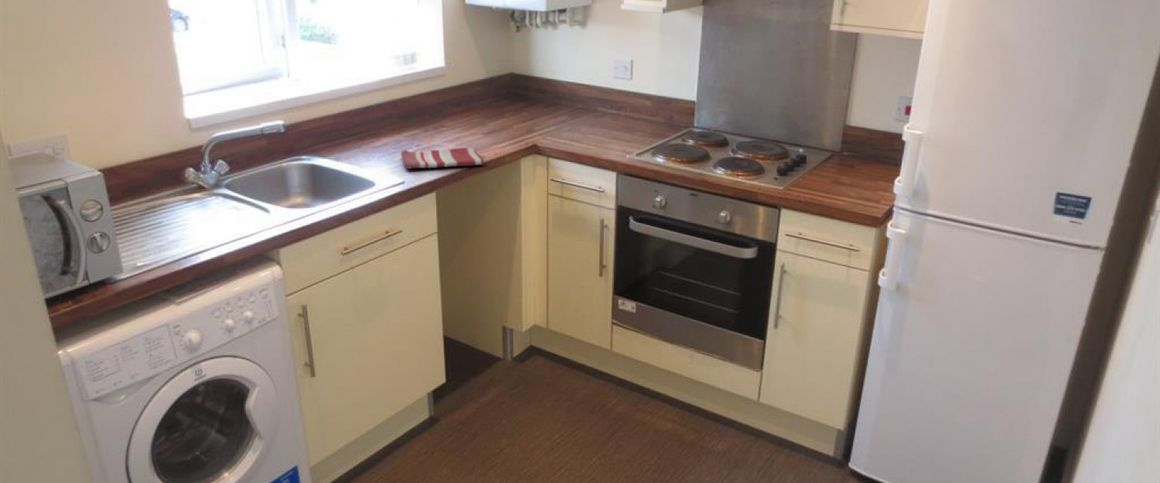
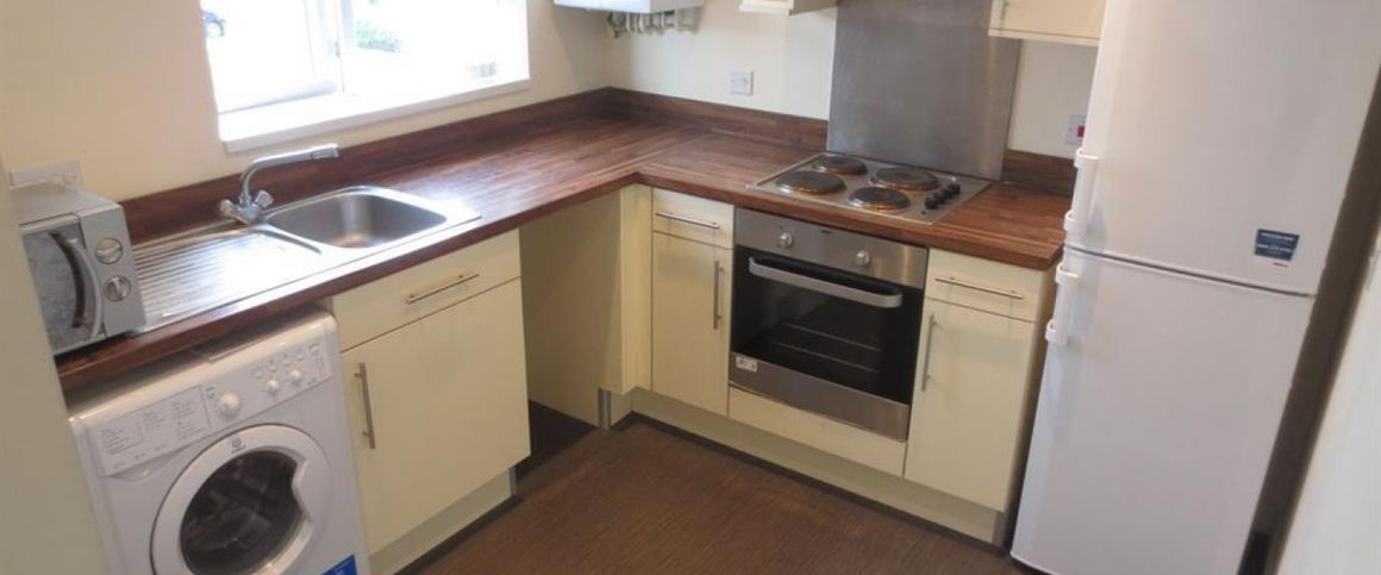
- dish towel [400,147,485,170]
